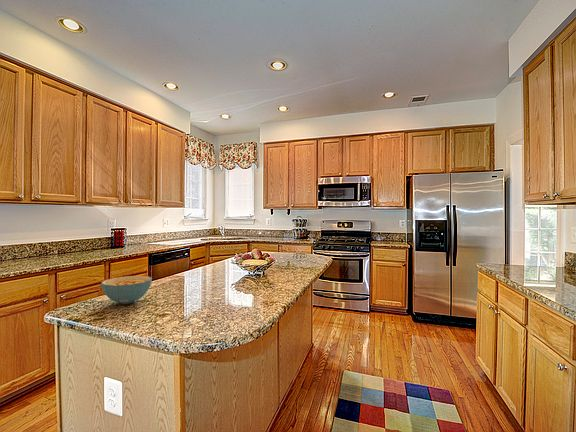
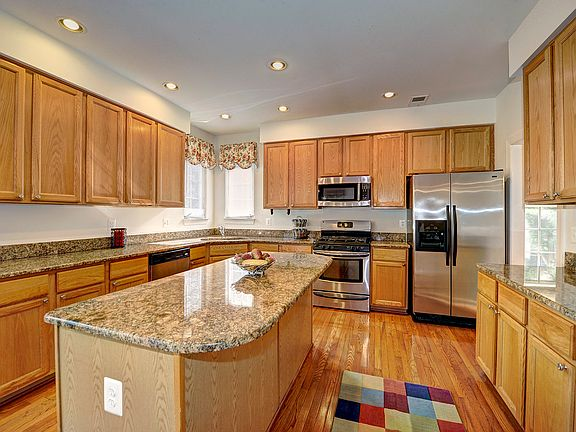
- cereal bowl [100,275,153,305]
